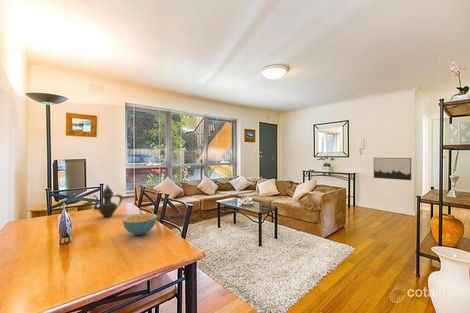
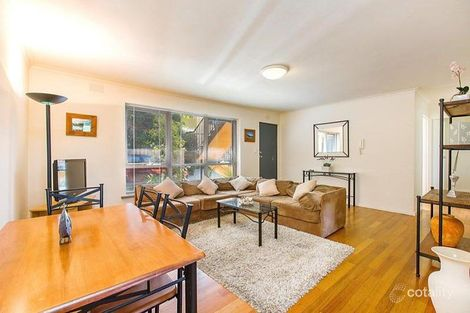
- teapot [92,184,123,218]
- cereal bowl [122,212,158,236]
- wall art [373,157,412,181]
